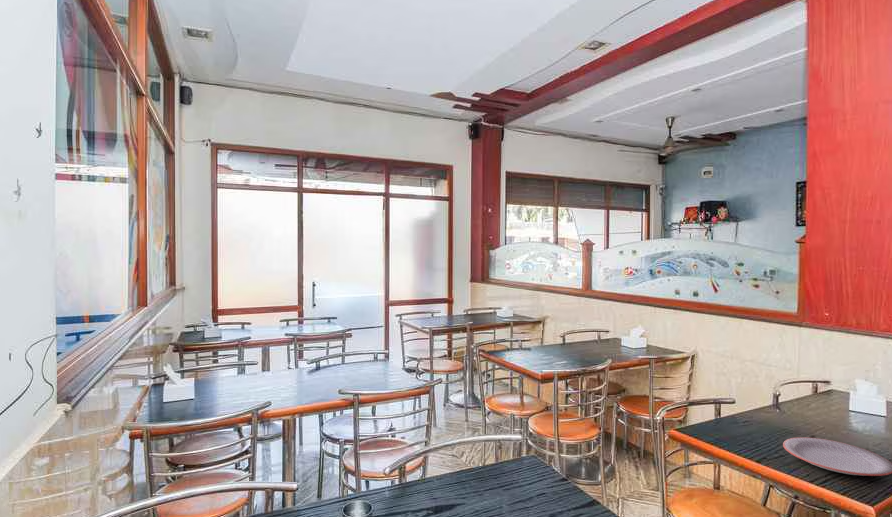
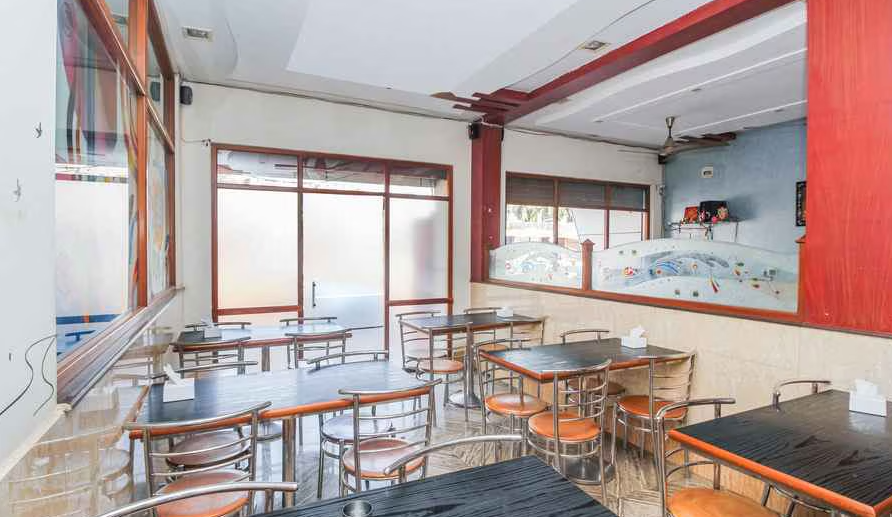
- plate [782,436,892,477]
